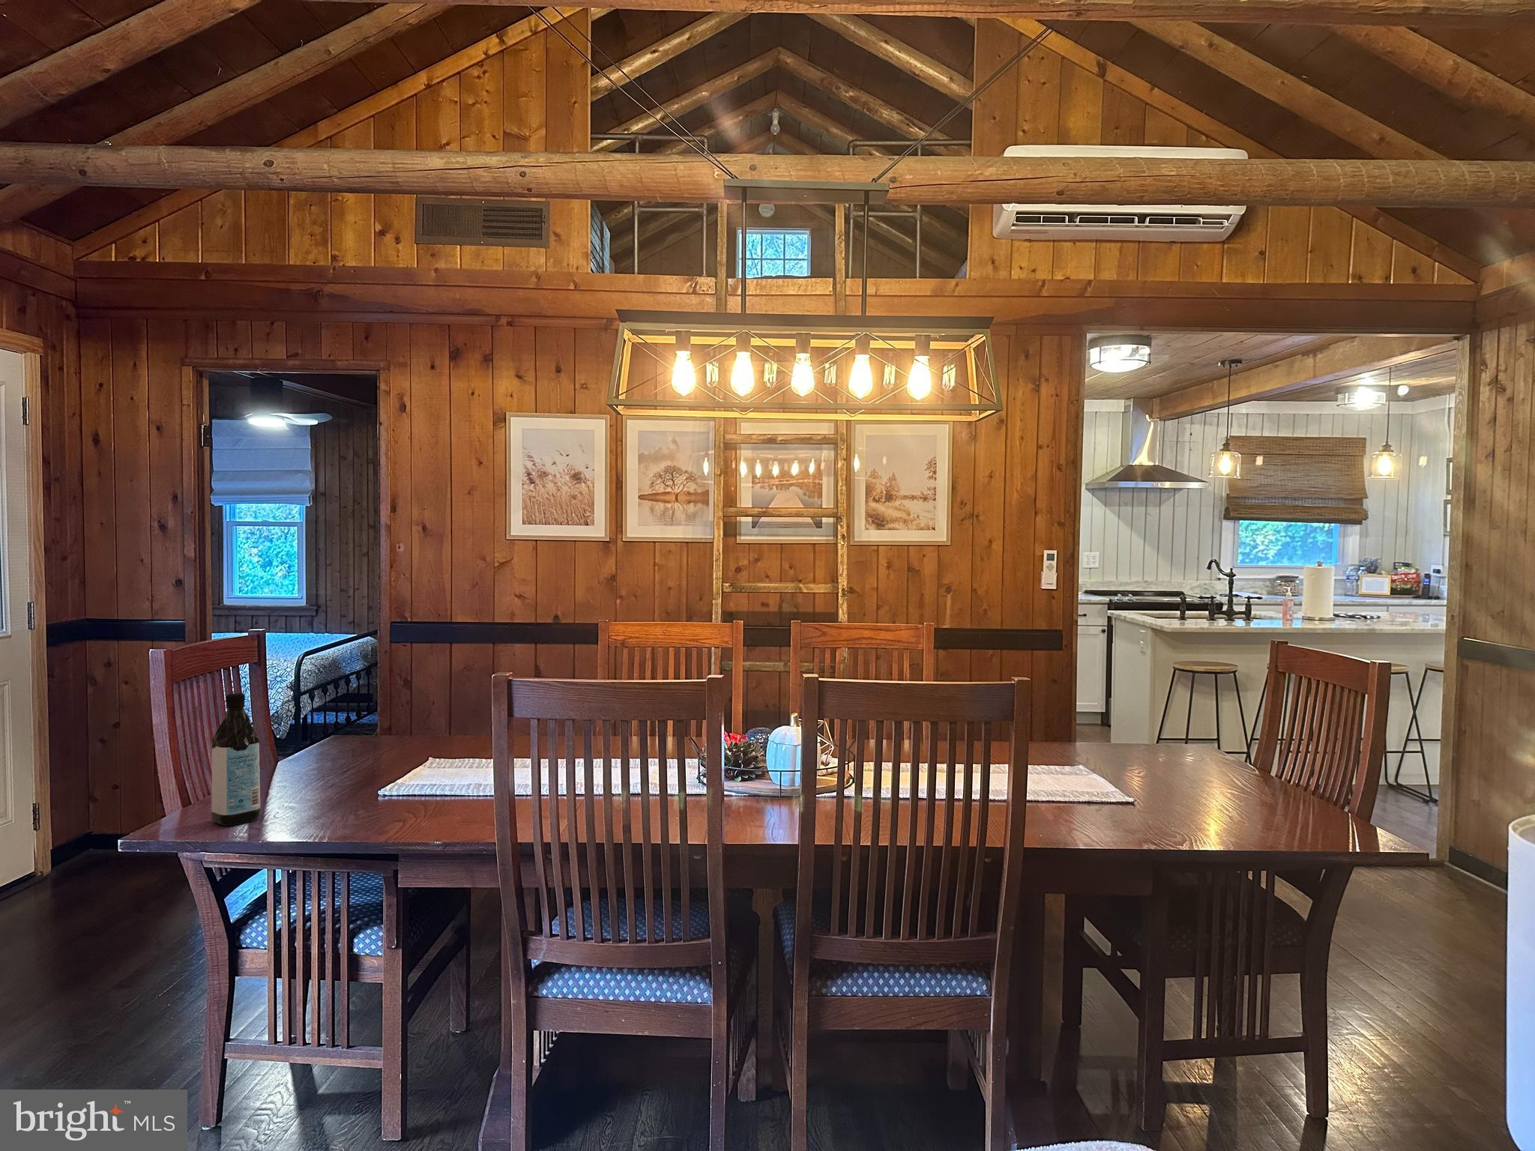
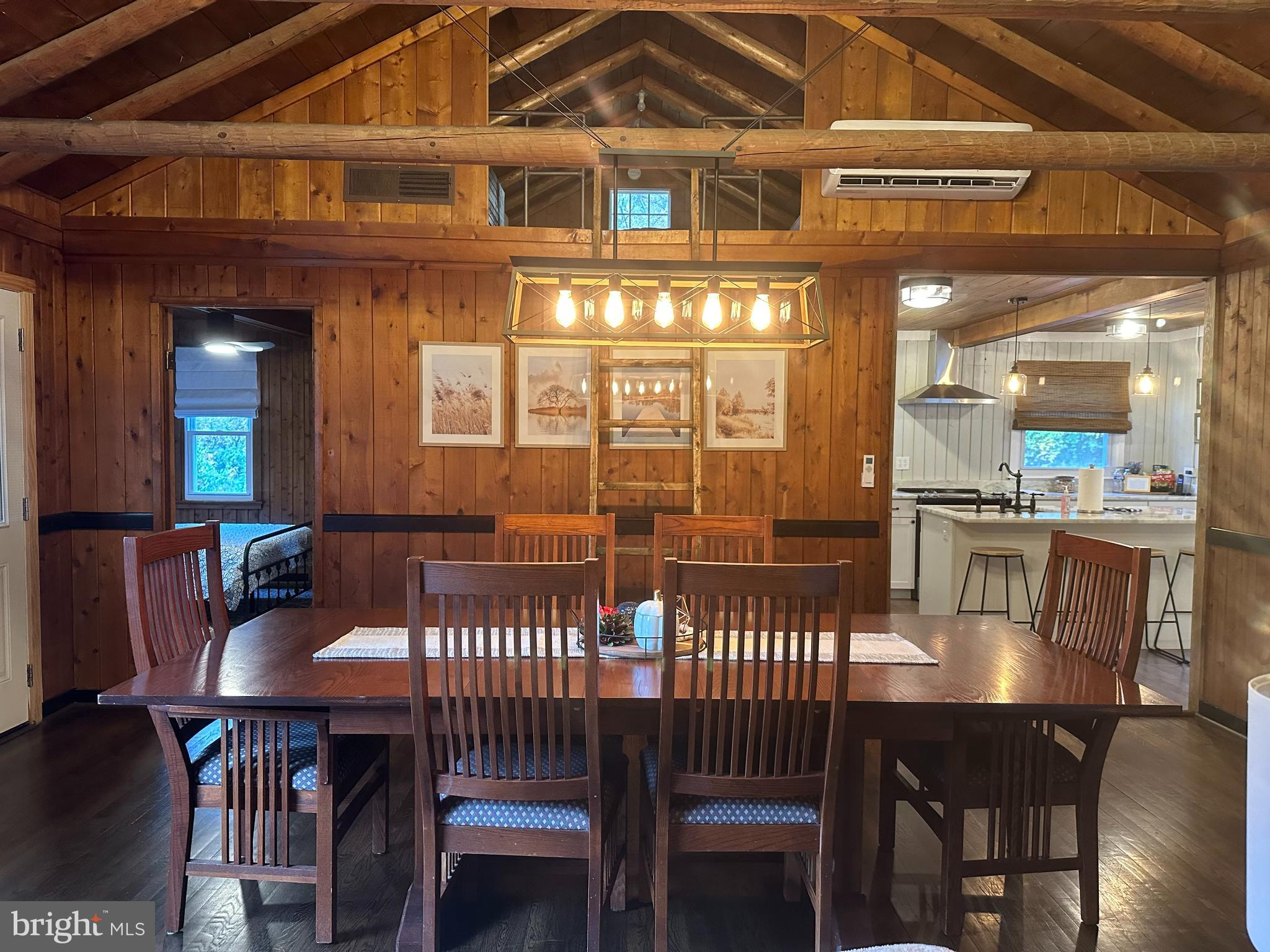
- water bottle [210,693,261,827]
